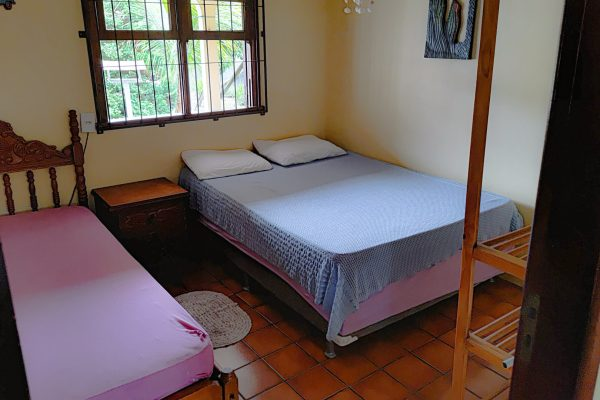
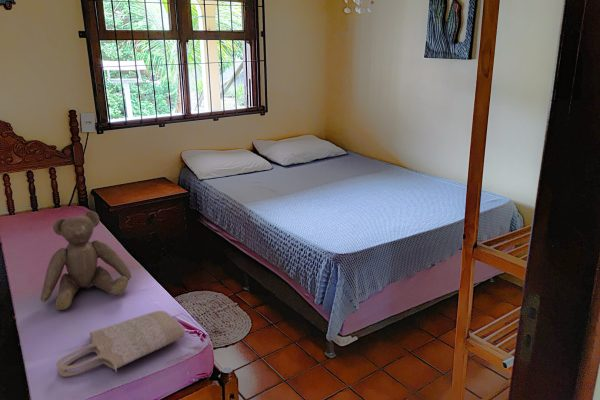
+ shopping bag [55,310,186,378]
+ teddy bear [39,210,132,311]
